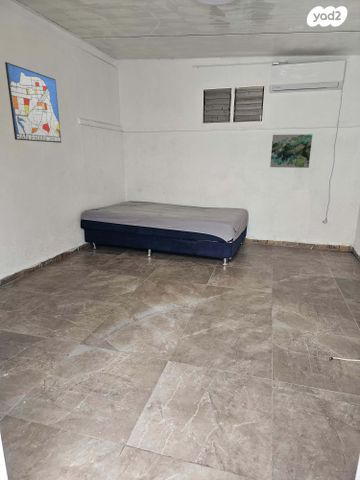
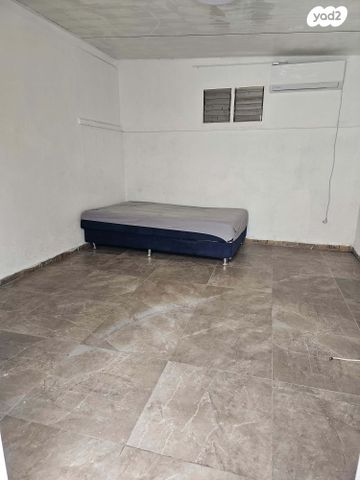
- wall art [4,61,62,144]
- wall art [269,133,313,169]
